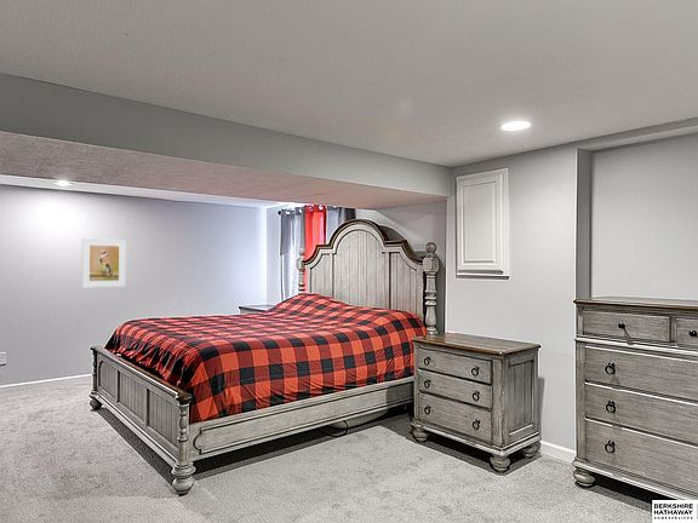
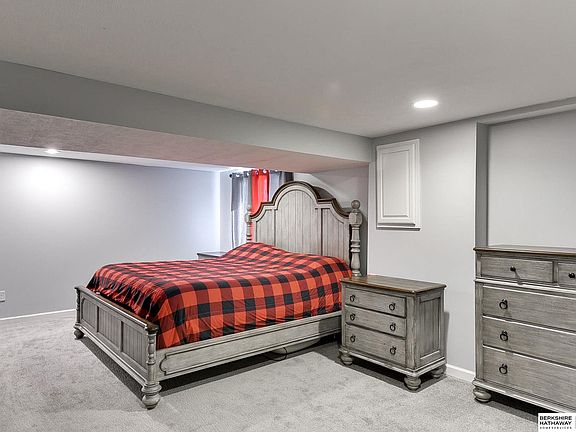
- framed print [81,237,127,288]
